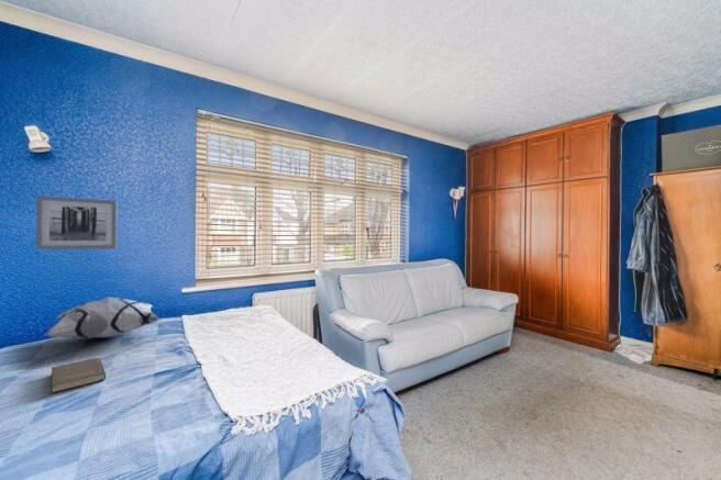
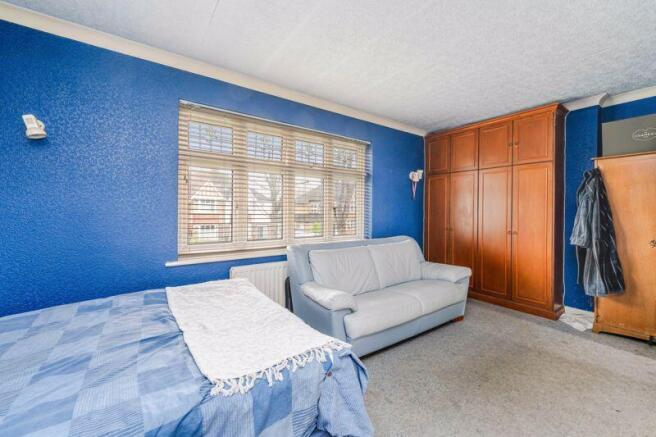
- wall art [35,194,118,250]
- book [51,357,107,394]
- decorative pillow [43,295,160,339]
